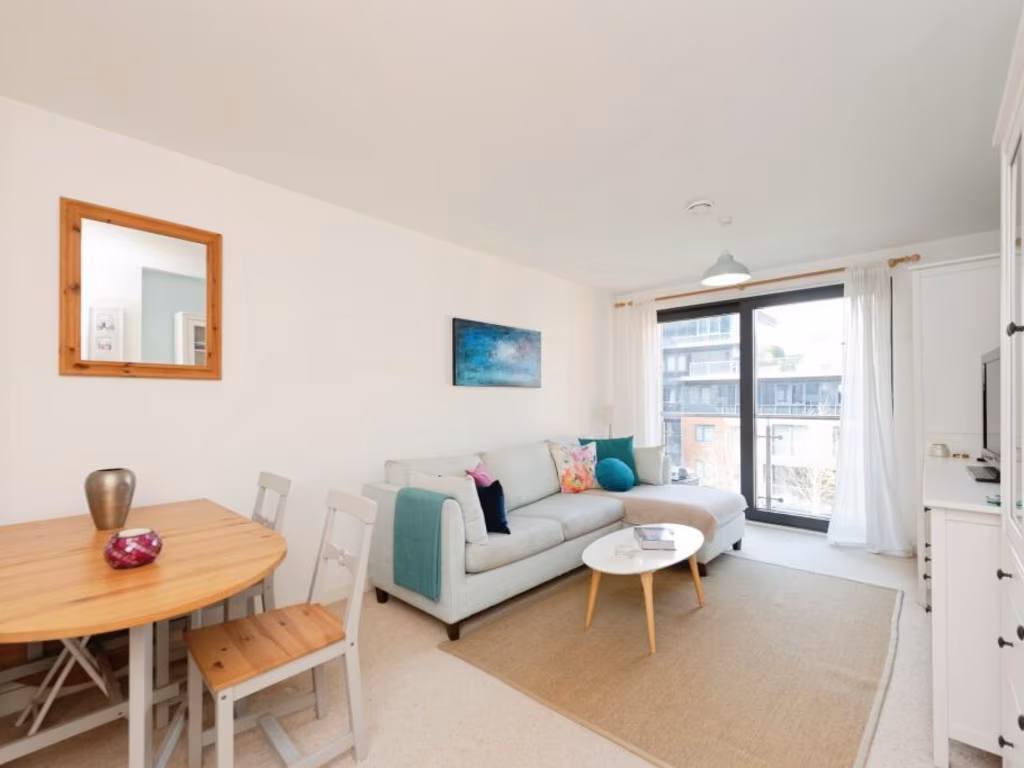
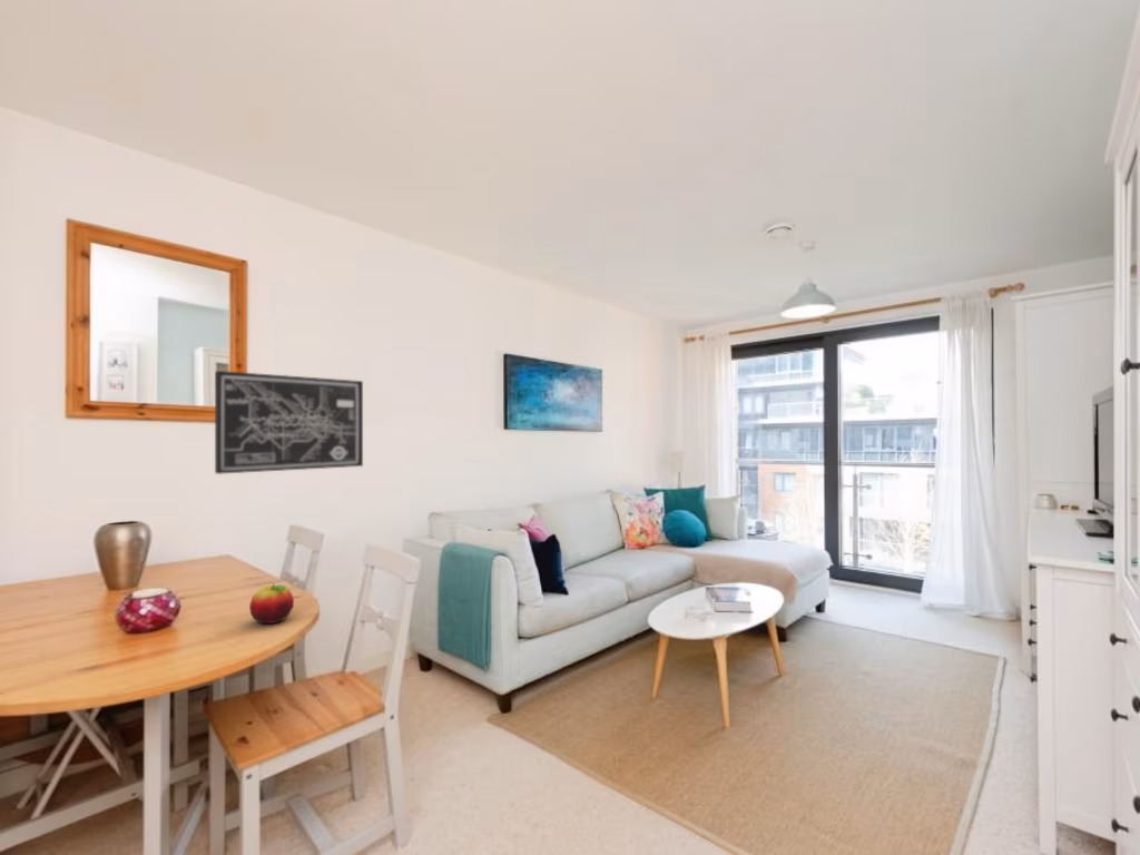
+ wall art [214,370,364,475]
+ fruit [248,582,295,625]
